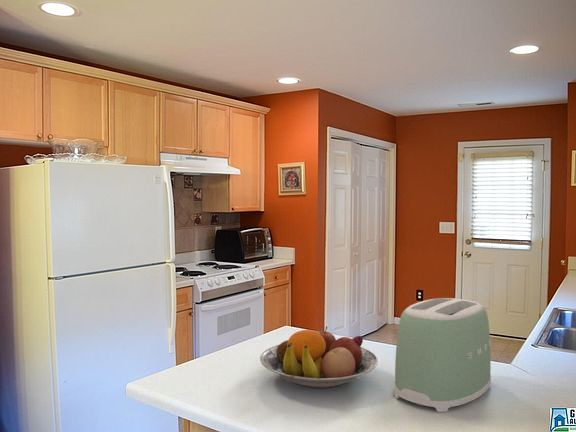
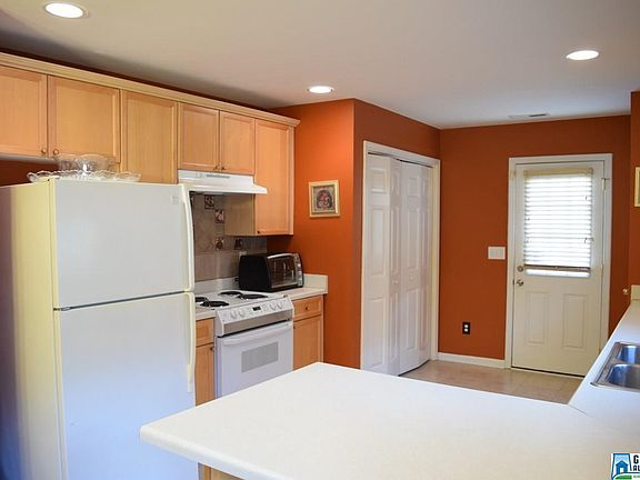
- toaster [393,297,492,413]
- fruit bowl [259,326,379,389]
